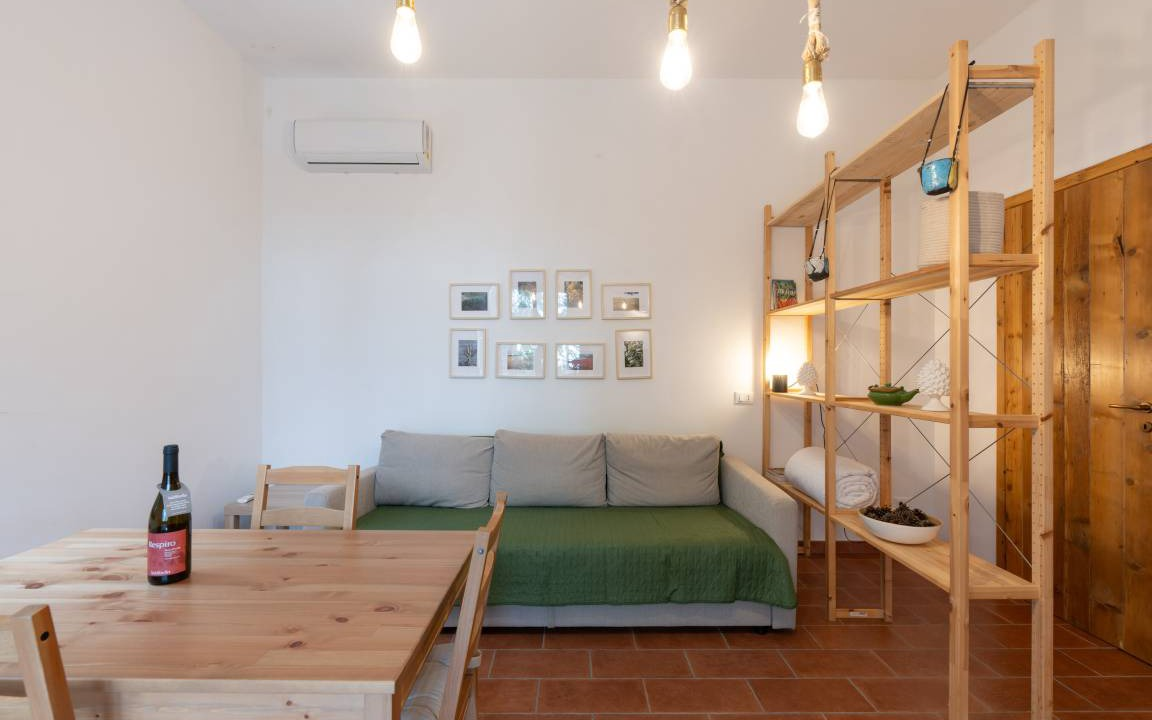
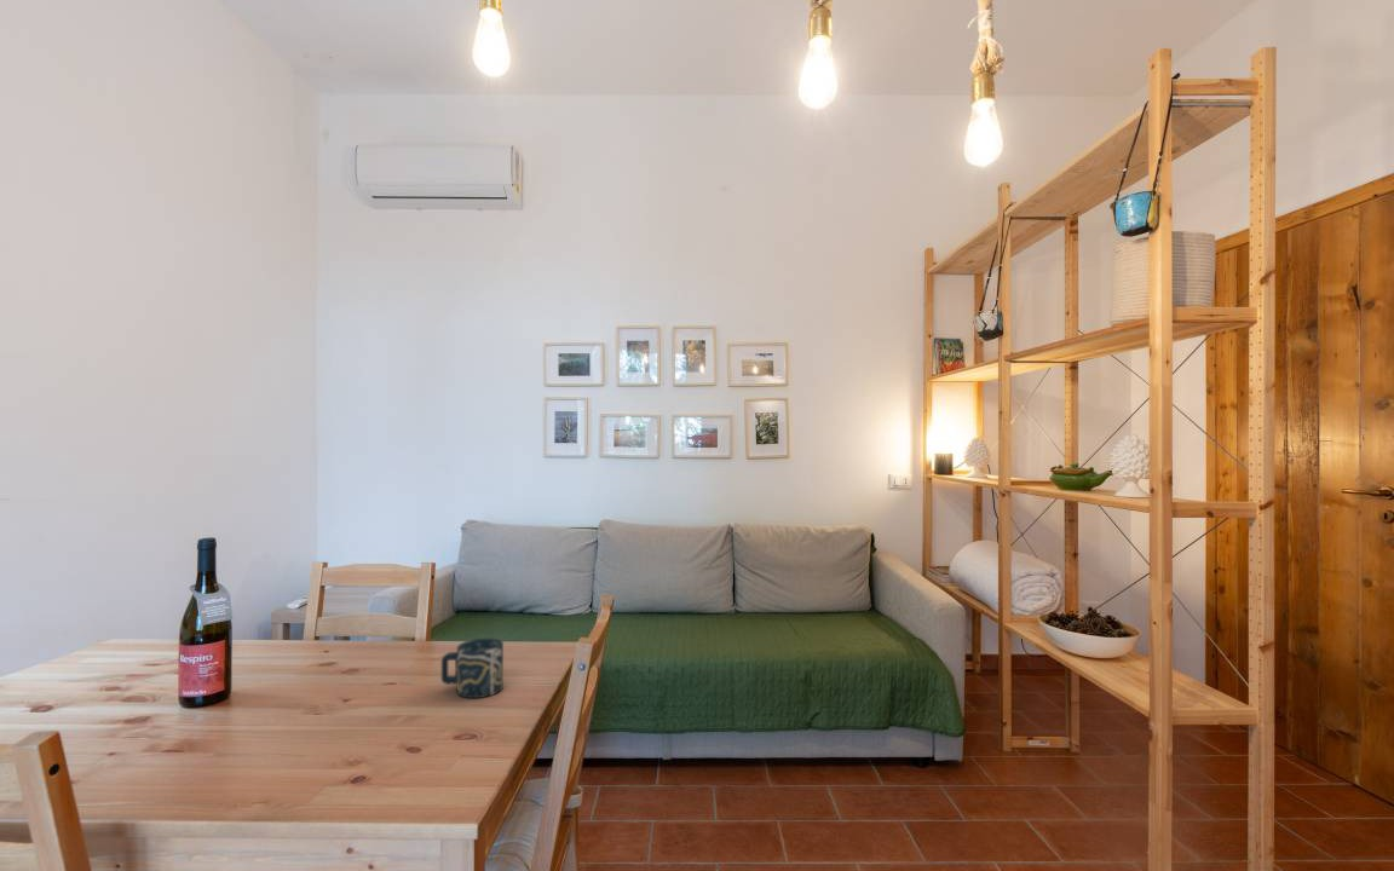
+ cup [440,638,505,699]
